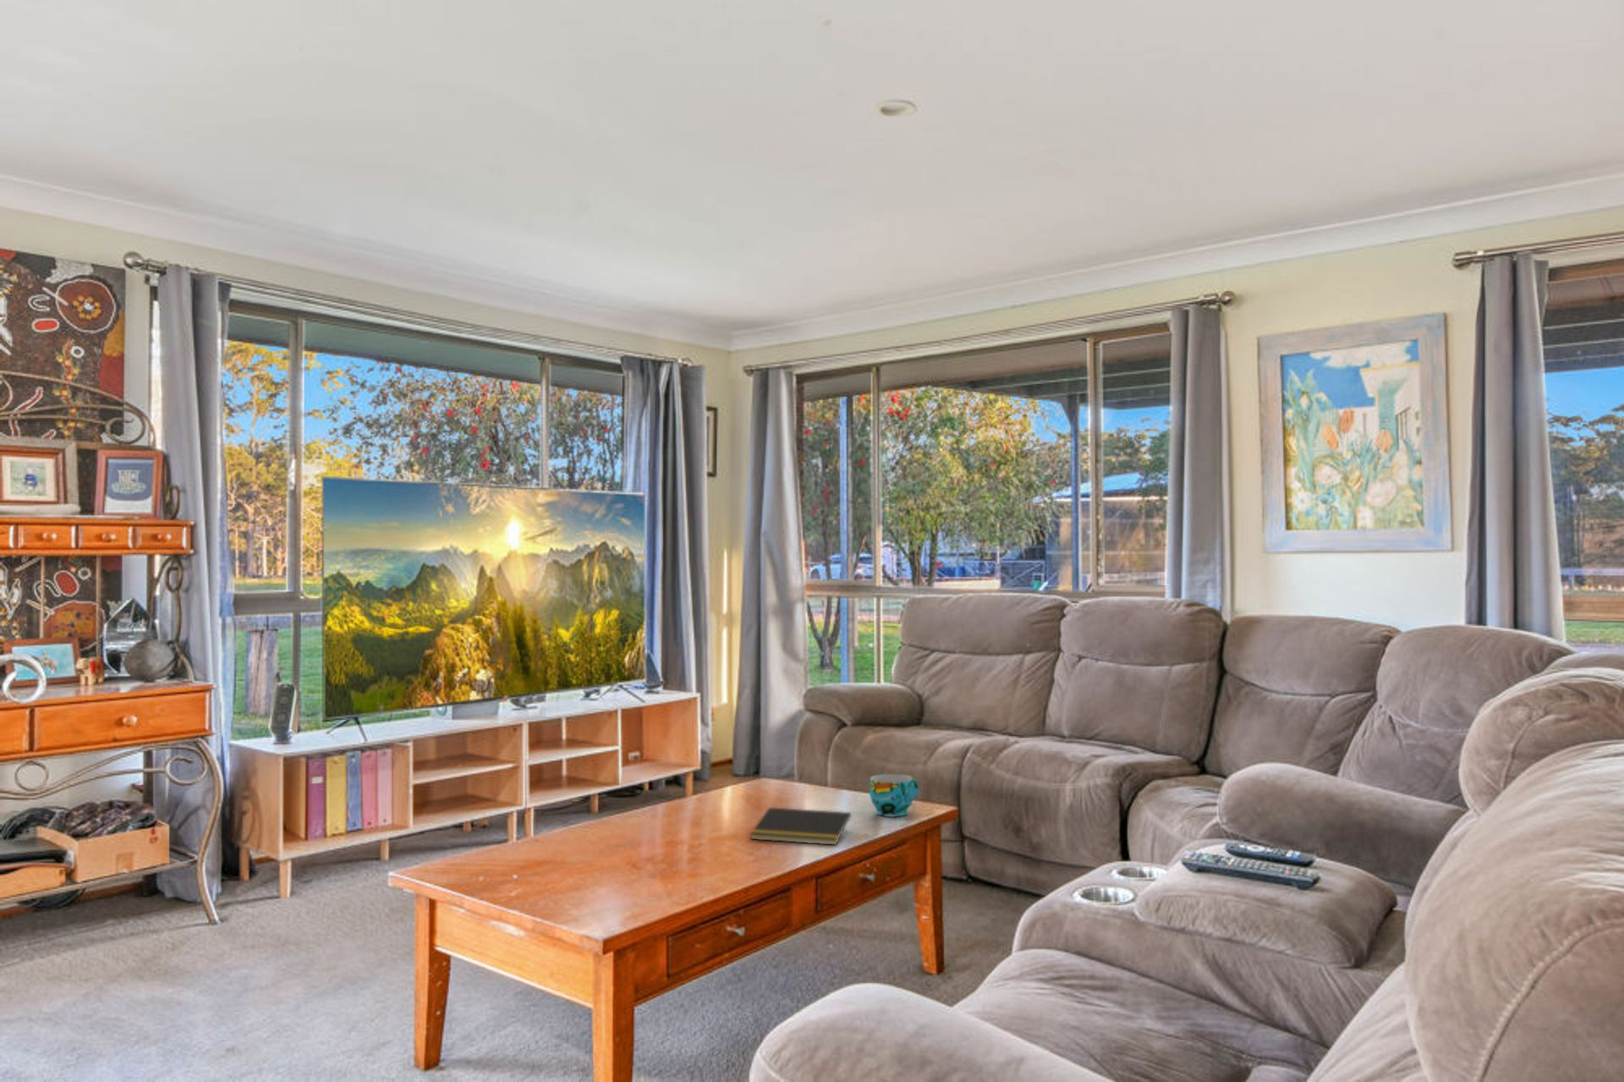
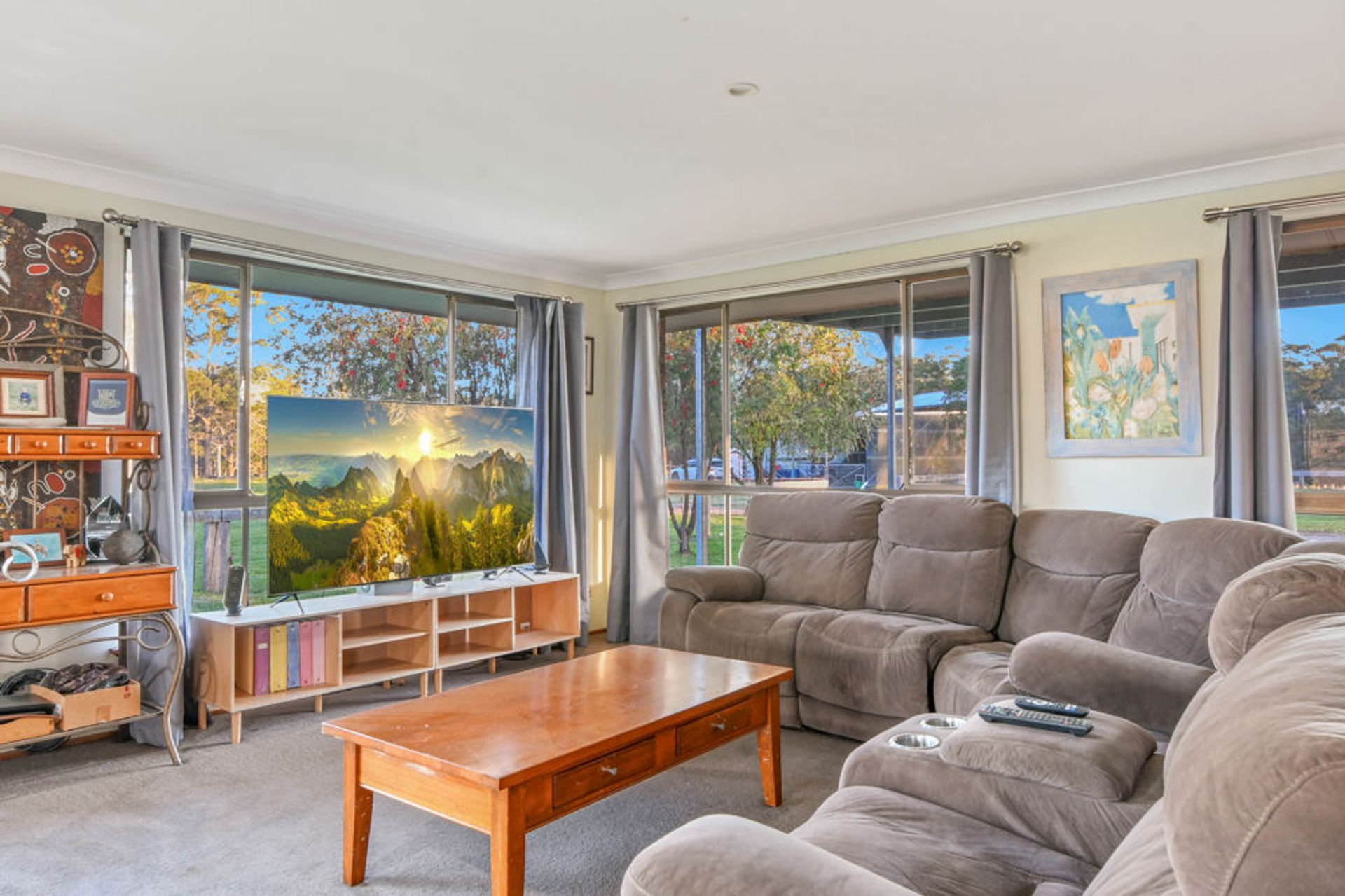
- cup [868,773,920,818]
- notepad [750,807,851,847]
